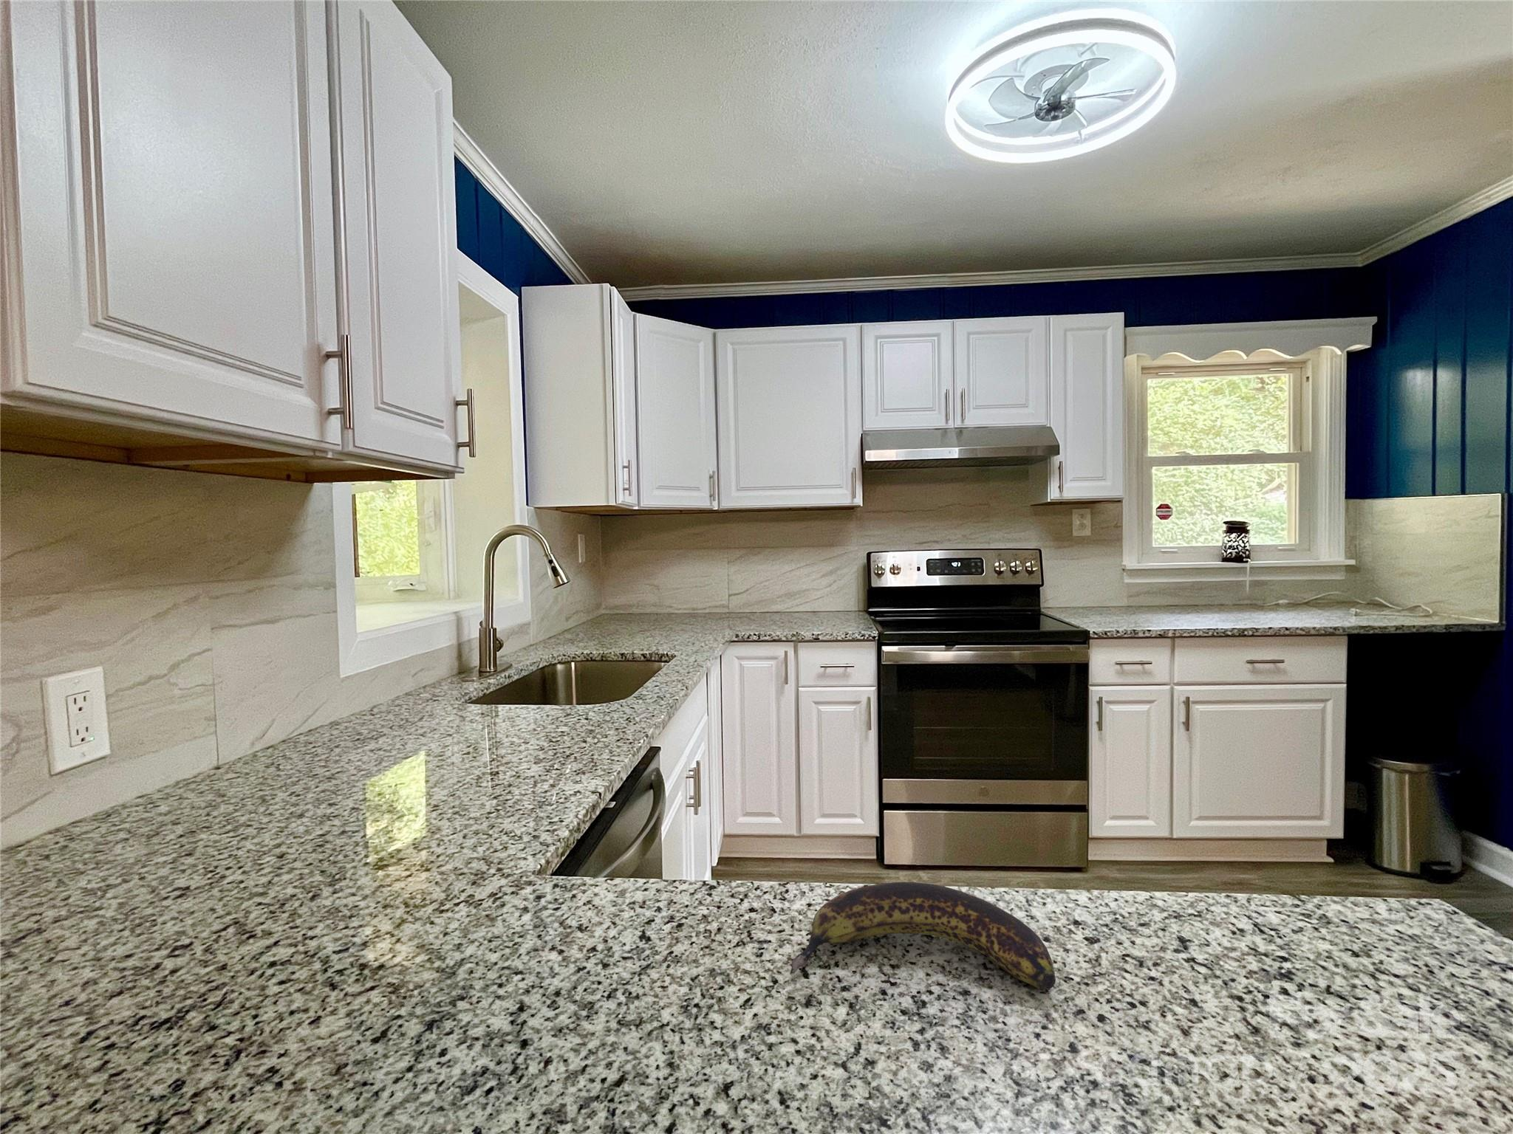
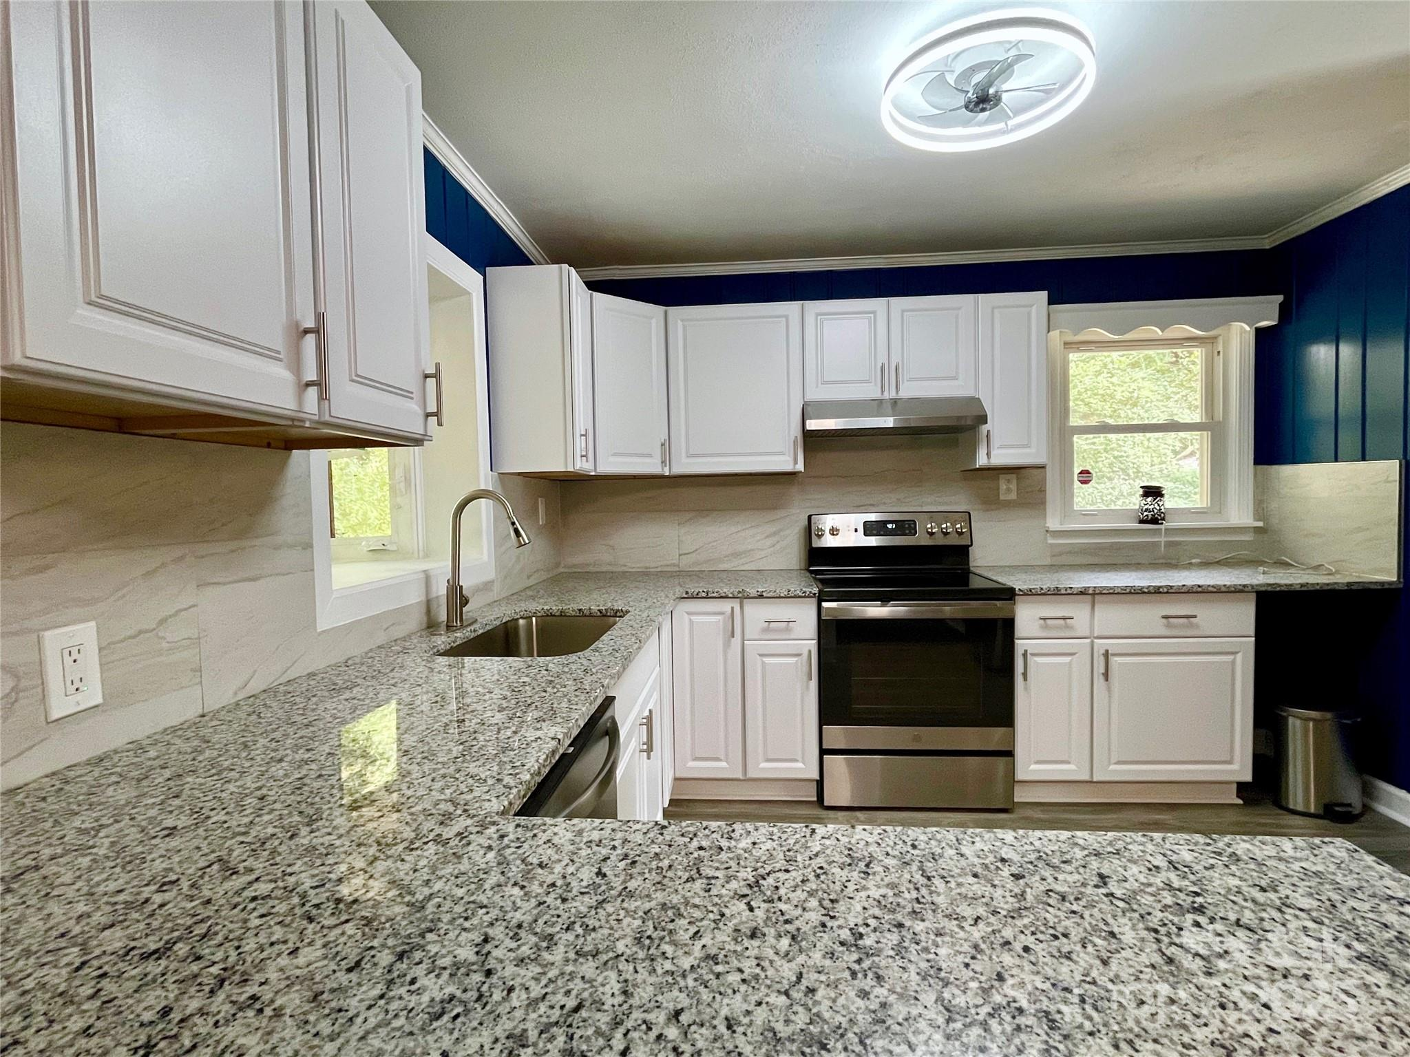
- banana [789,881,1057,992]
